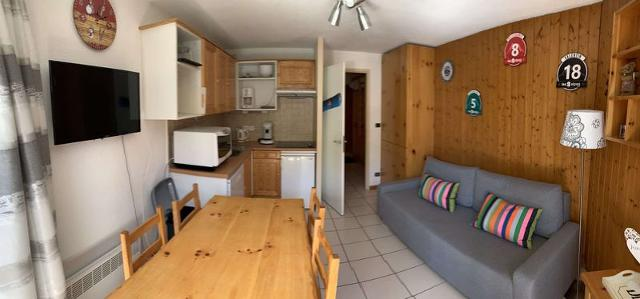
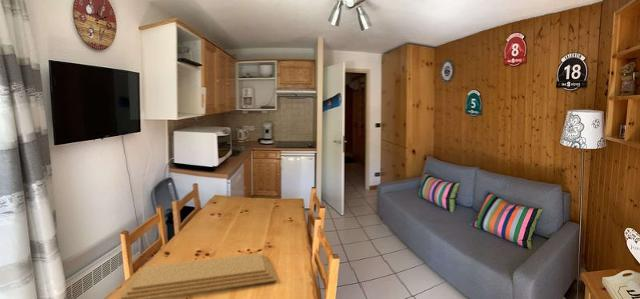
+ cutting board [117,252,278,299]
